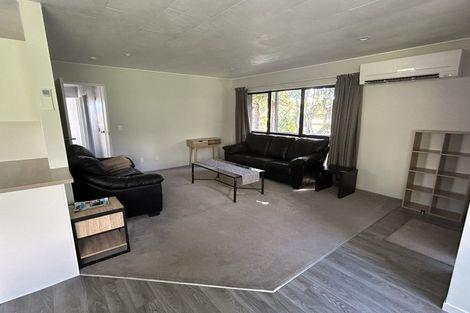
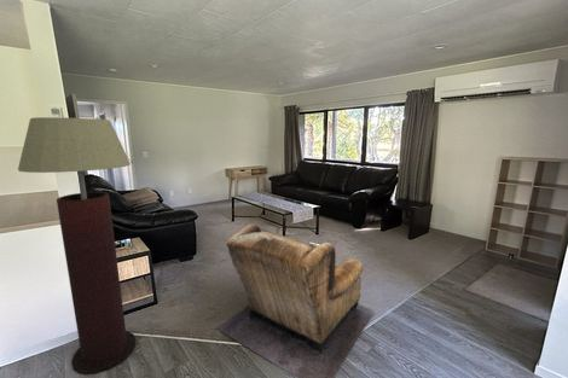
+ floor lamp [17,116,137,376]
+ armchair [215,222,376,378]
